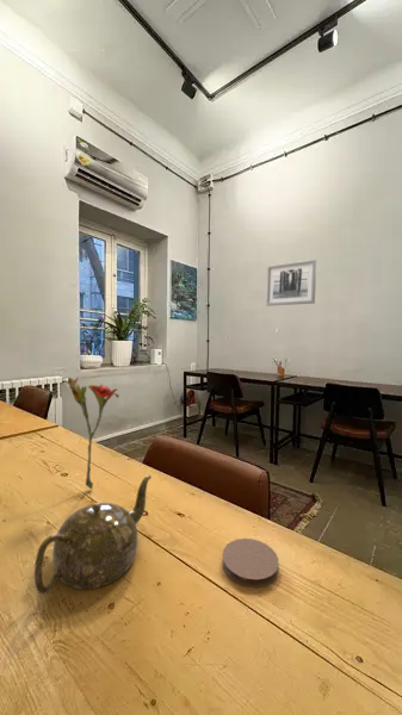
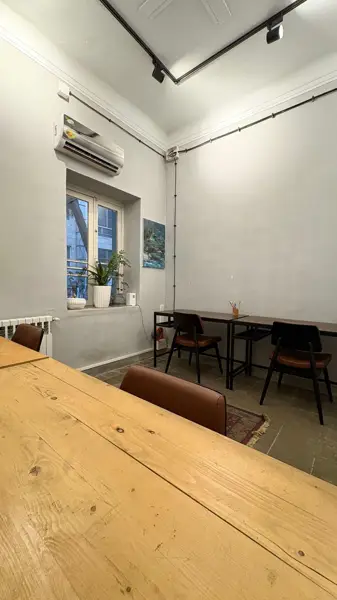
- teapot [33,474,153,596]
- wall art [265,257,317,307]
- flower [67,375,119,490]
- coaster [221,537,280,589]
